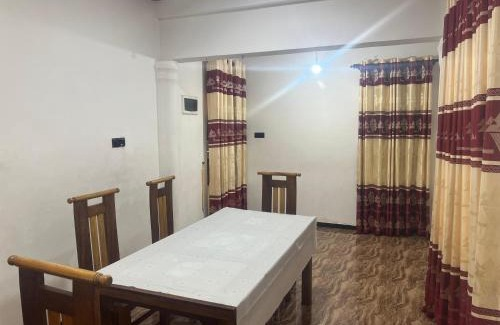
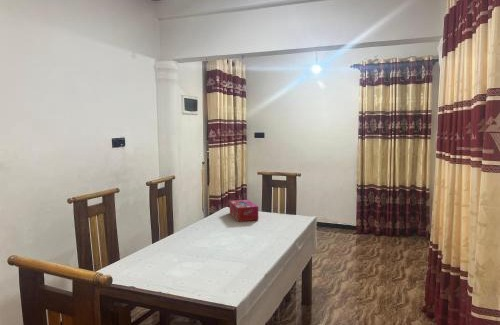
+ tissue box [228,199,259,223]
